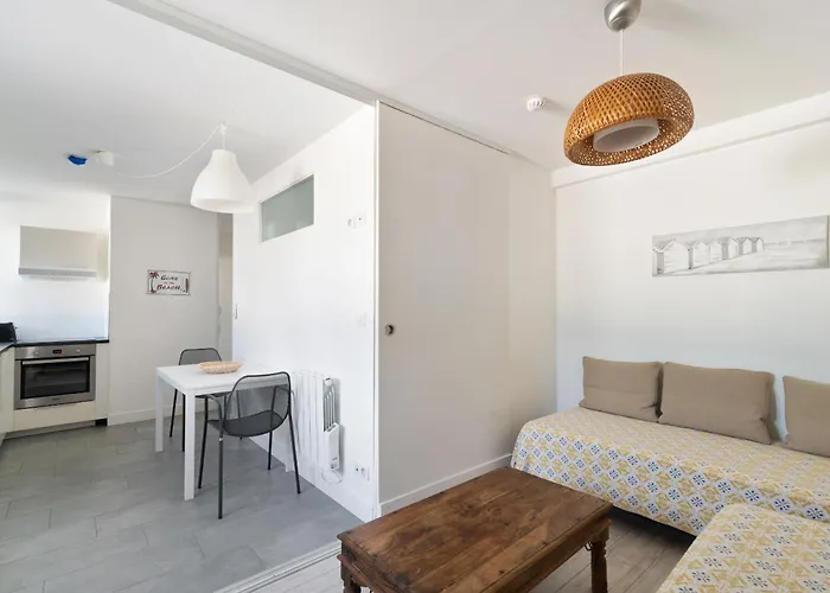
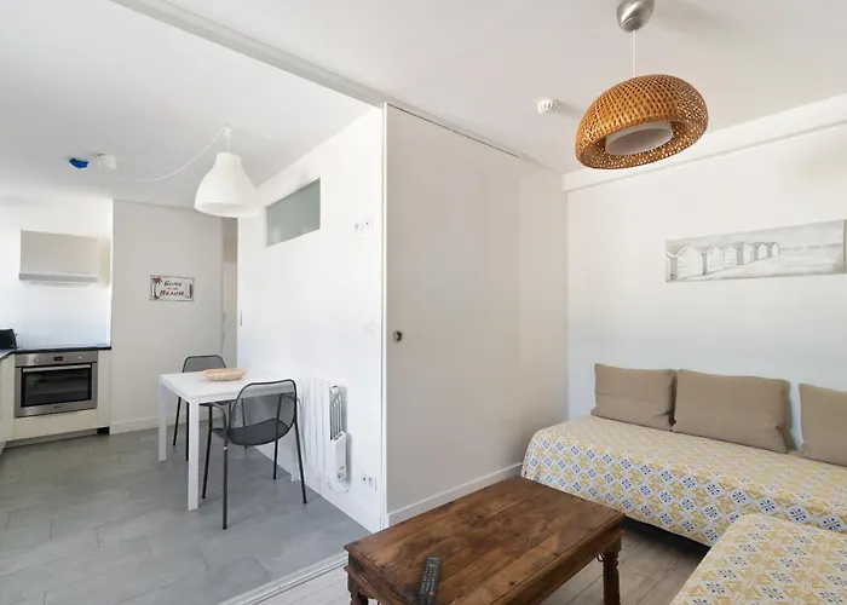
+ remote control [416,555,443,605]
